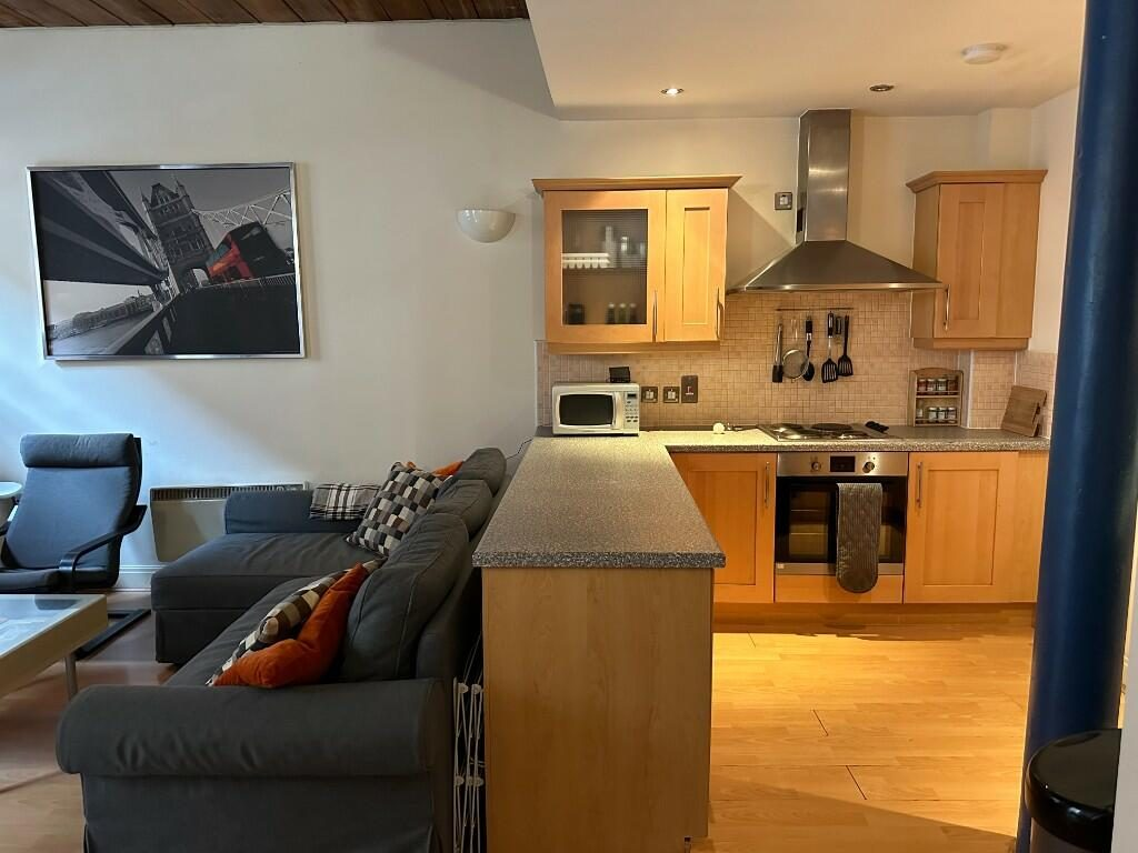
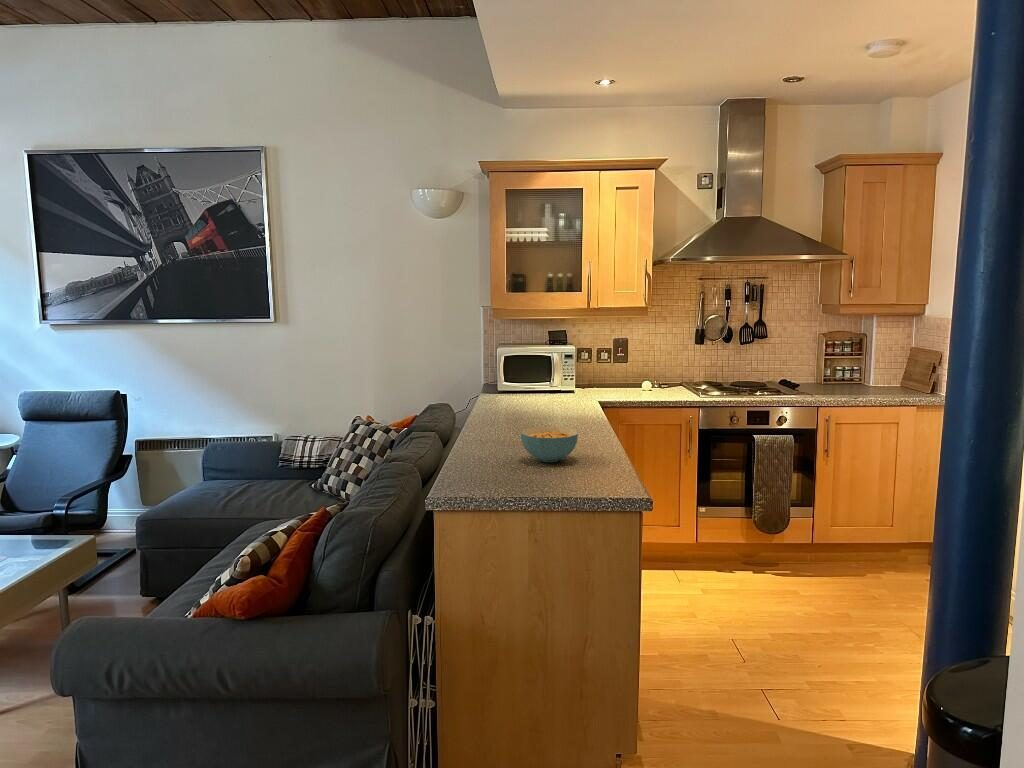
+ cereal bowl [520,426,579,463]
